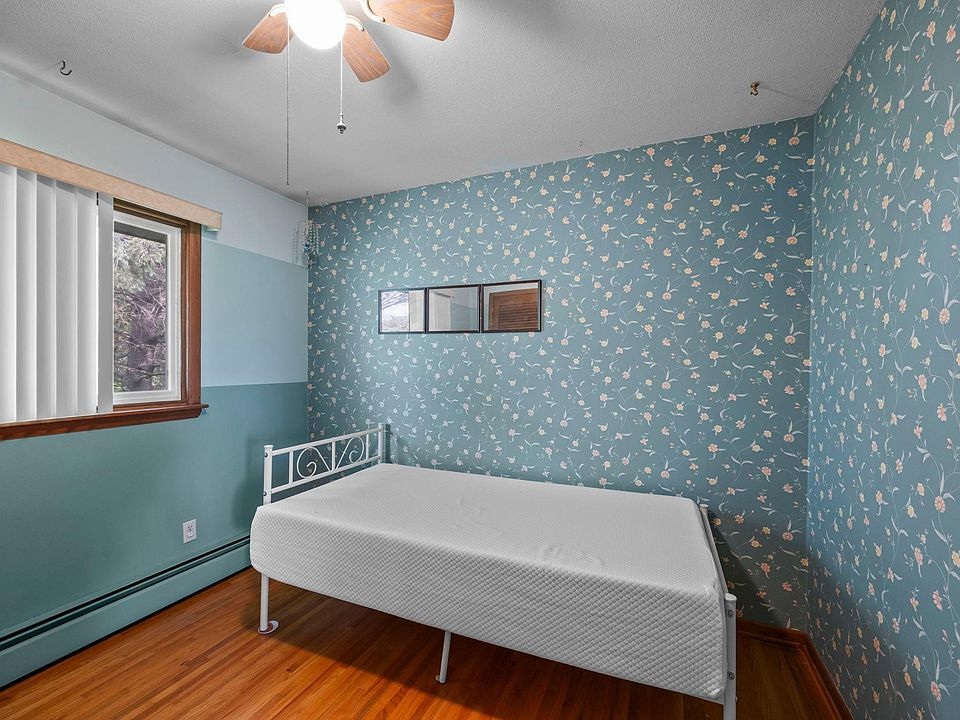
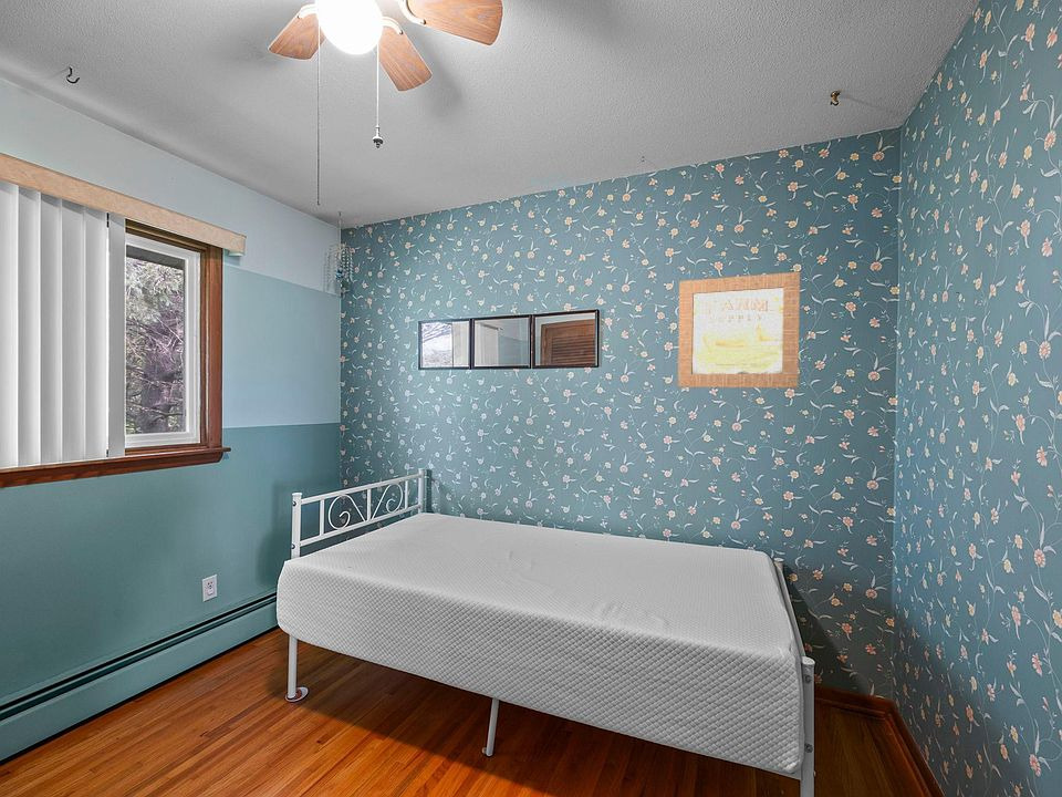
+ wall art [677,271,801,390]
